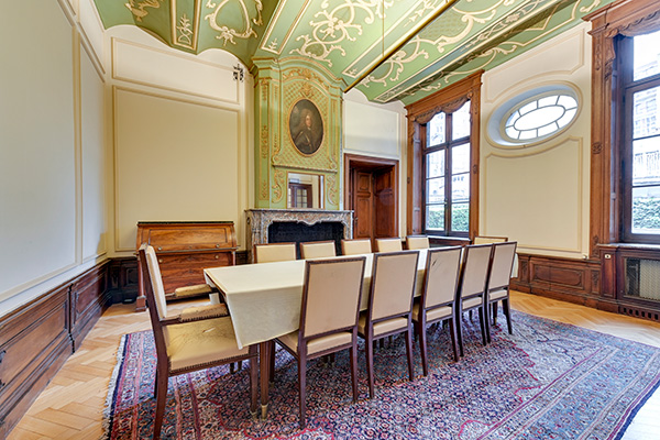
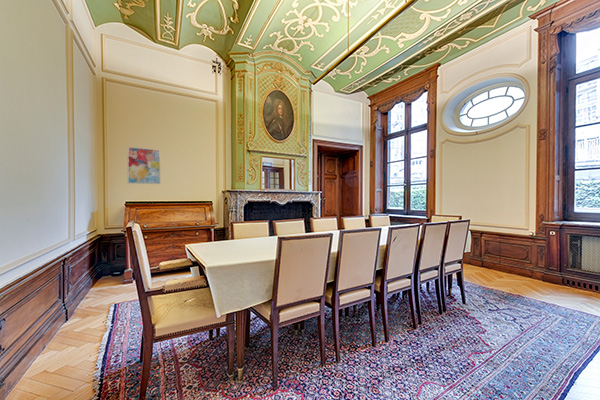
+ wall art [126,146,161,185]
